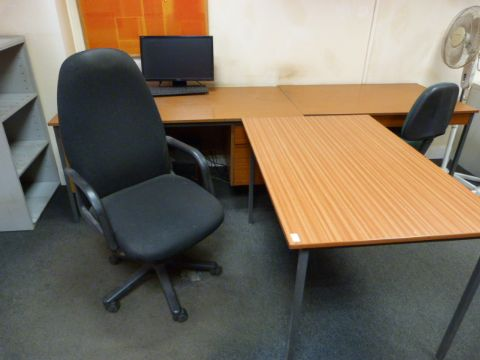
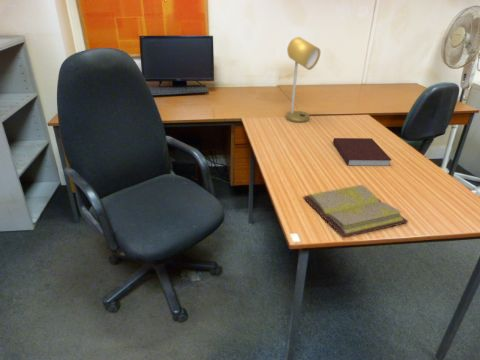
+ desk lamp [285,36,321,124]
+ diary [302,184,409,239]
+ notebook [332,137,392,167]
